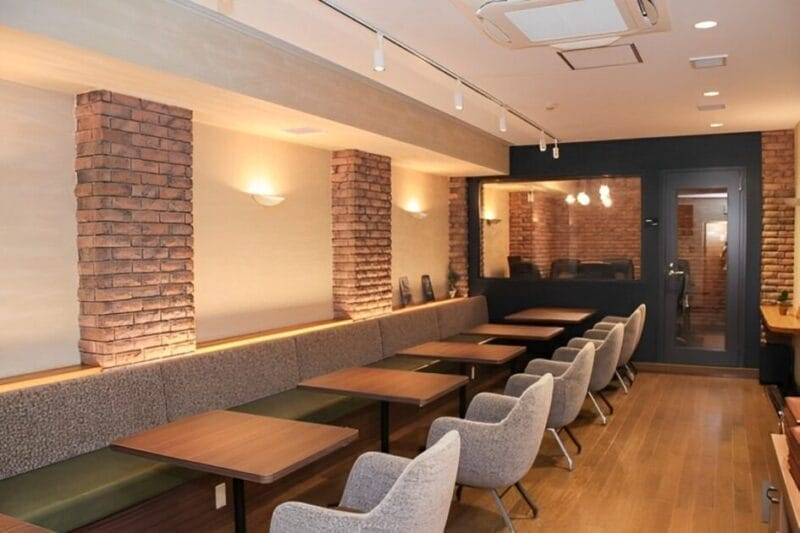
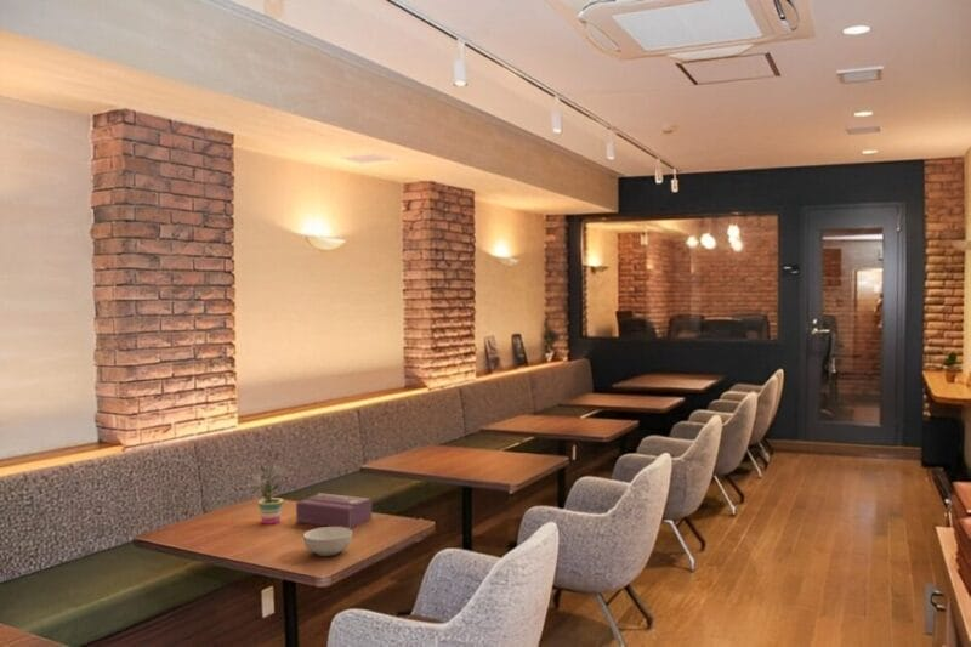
+ cereal bowl [302,526,353,557]
+ tissue box [295,492,373,529]
+ potted plant [244,449,291,526]
